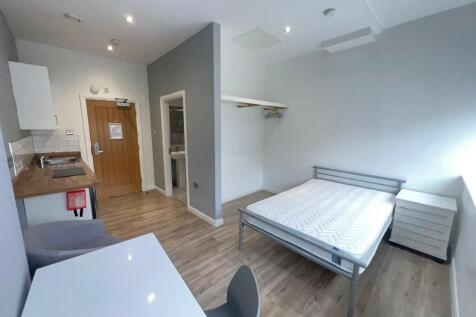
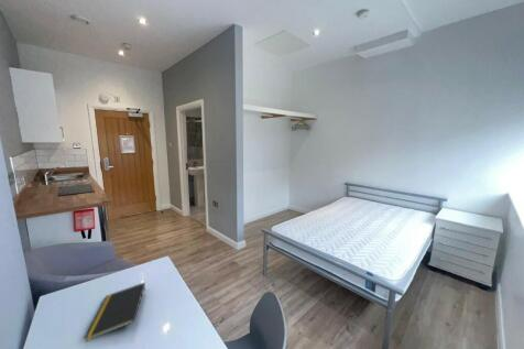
+ notepad [83,282,146,342]
